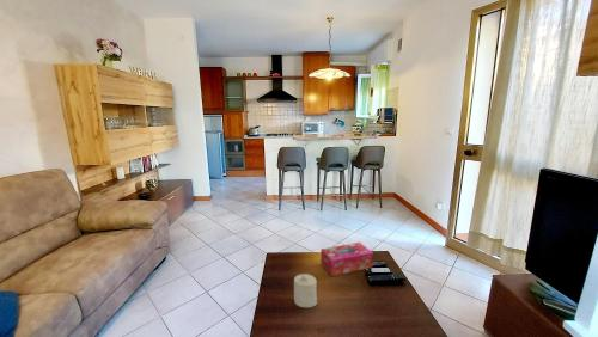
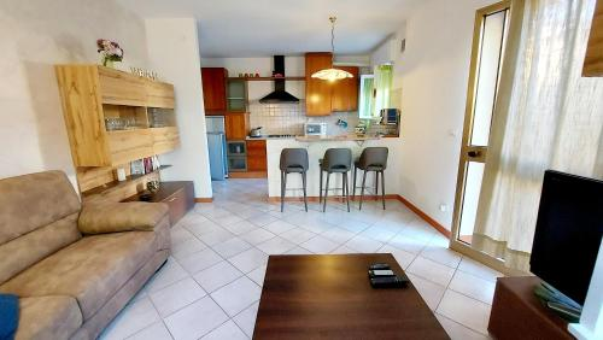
- tissue box [319,241,374,277]
- candle [293,272,318,308]
